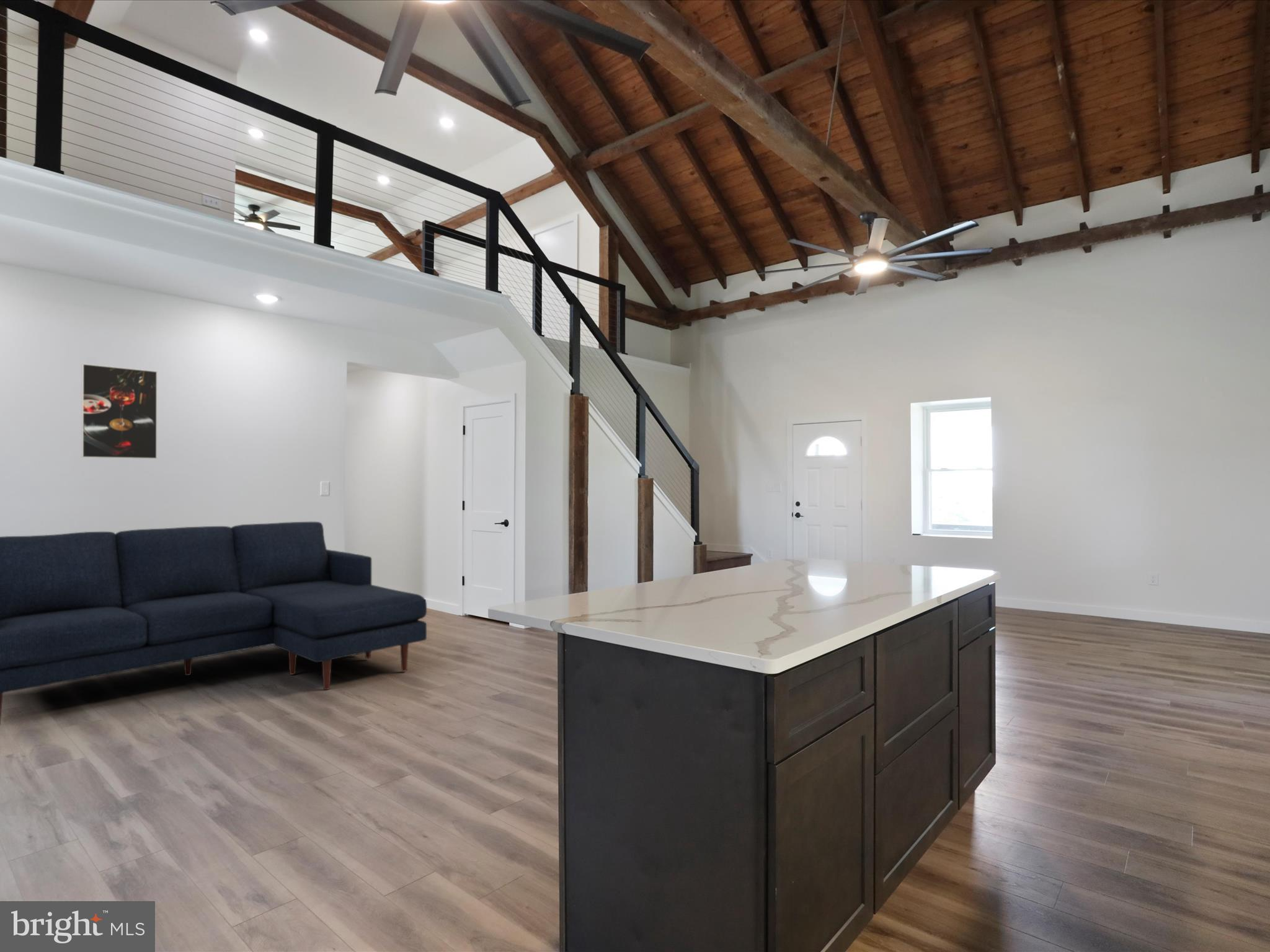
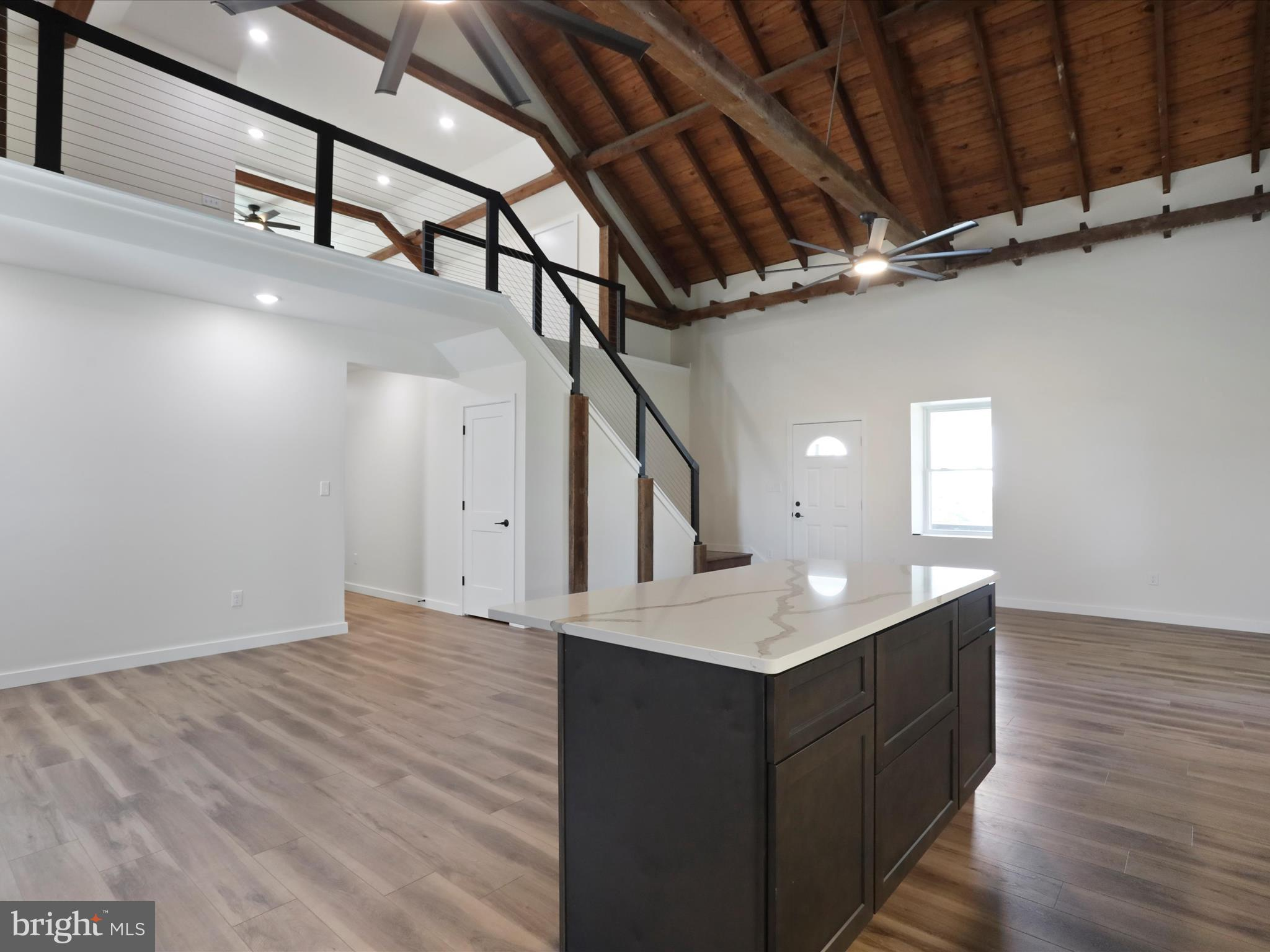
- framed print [81,363,158,459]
- sofa [0,521,427,726]
